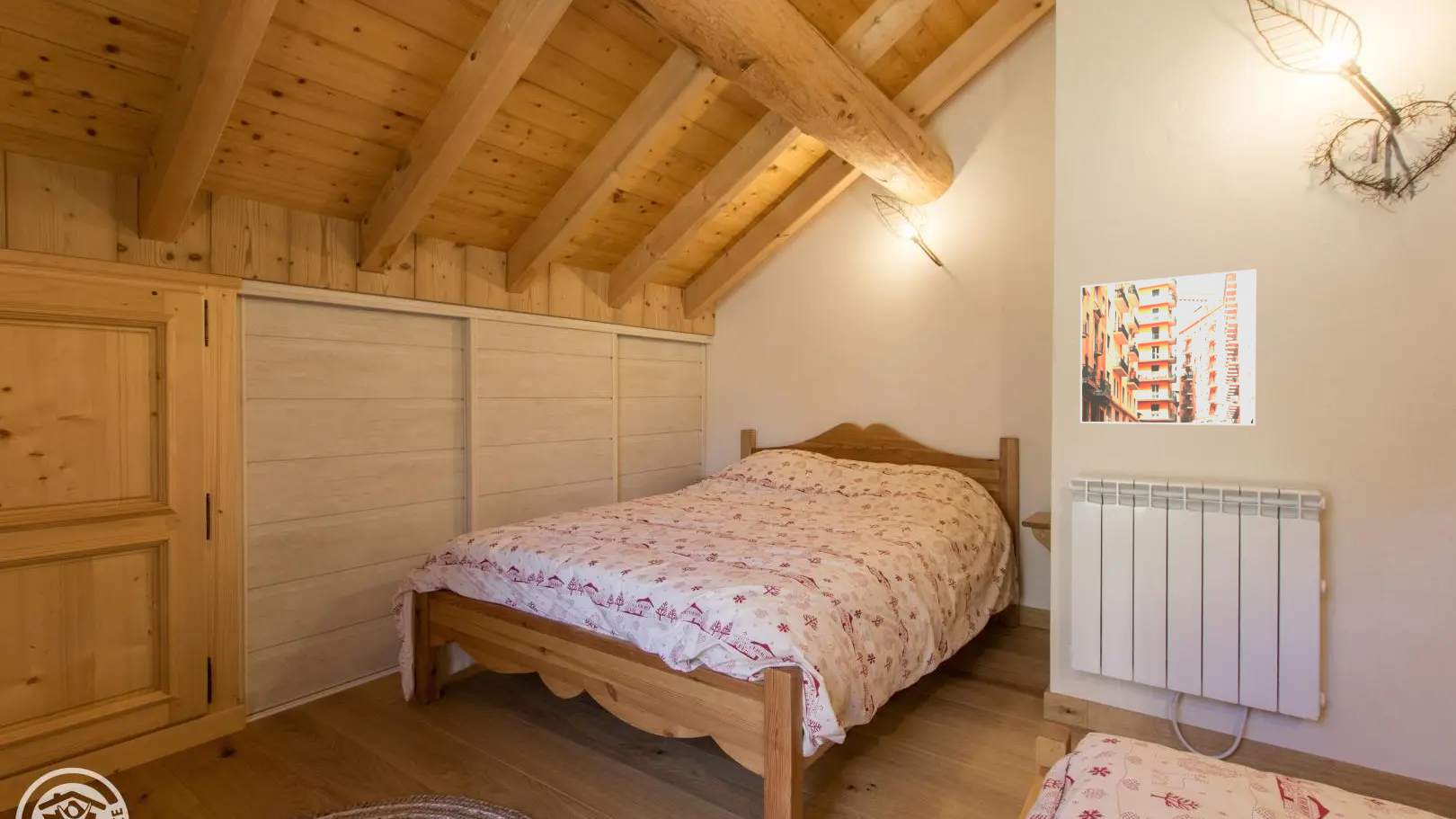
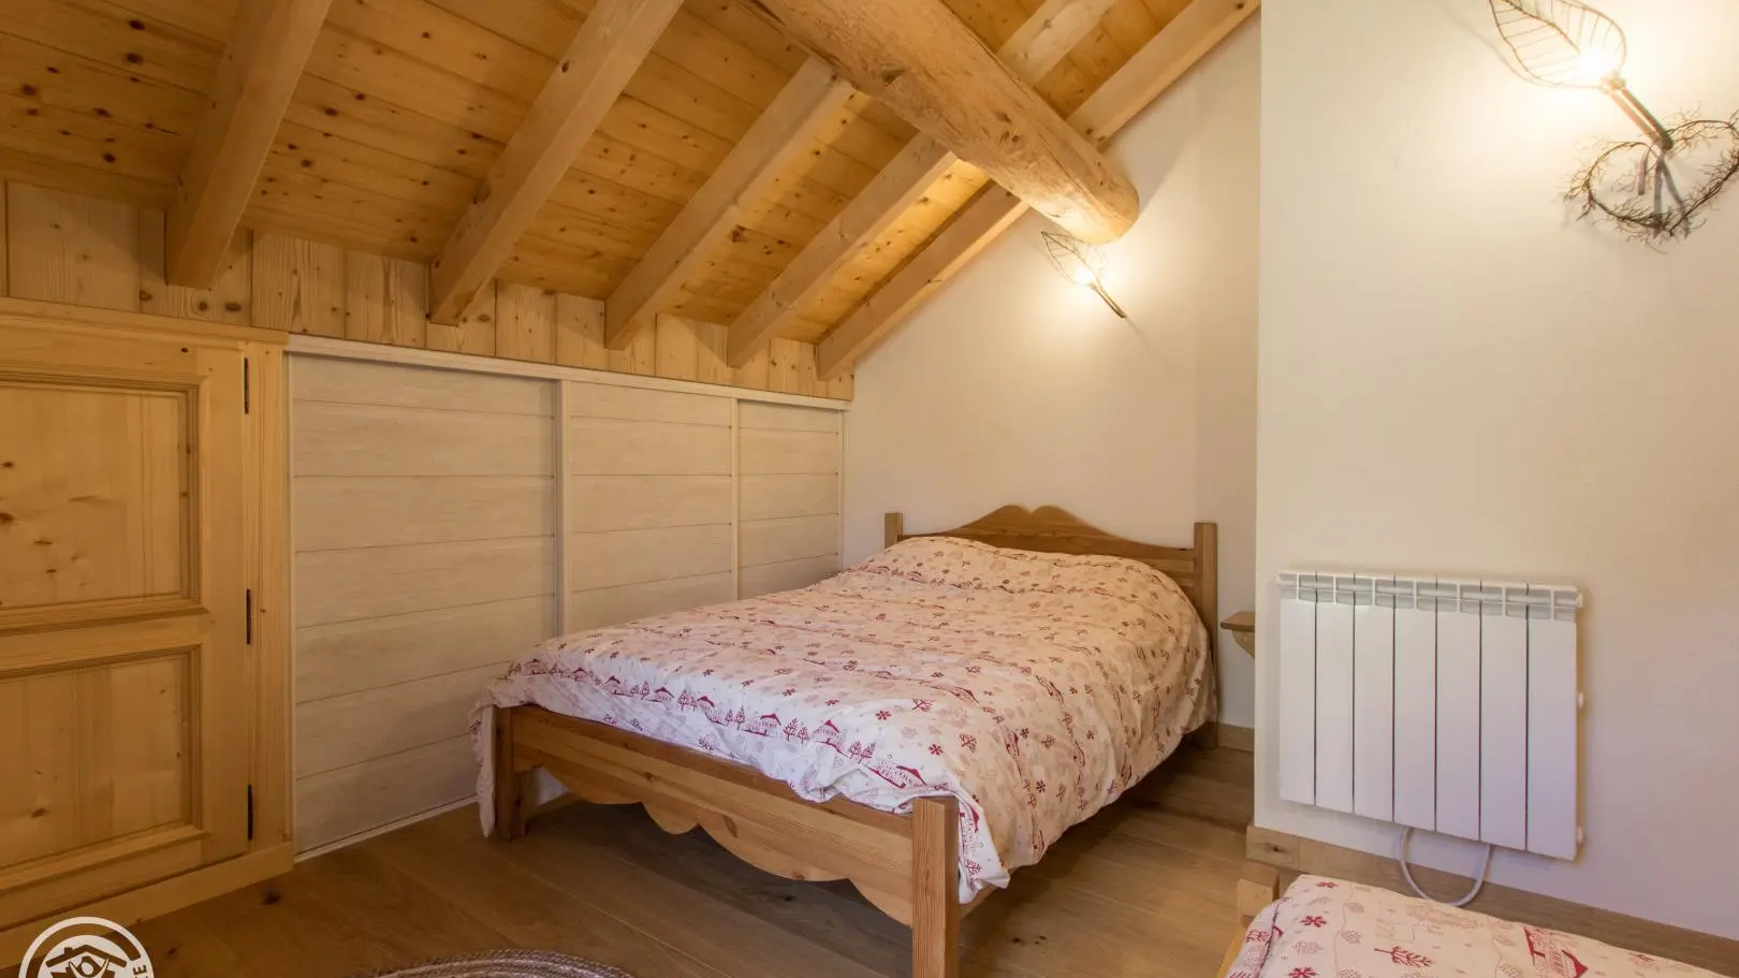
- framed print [1079,269,1257,426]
